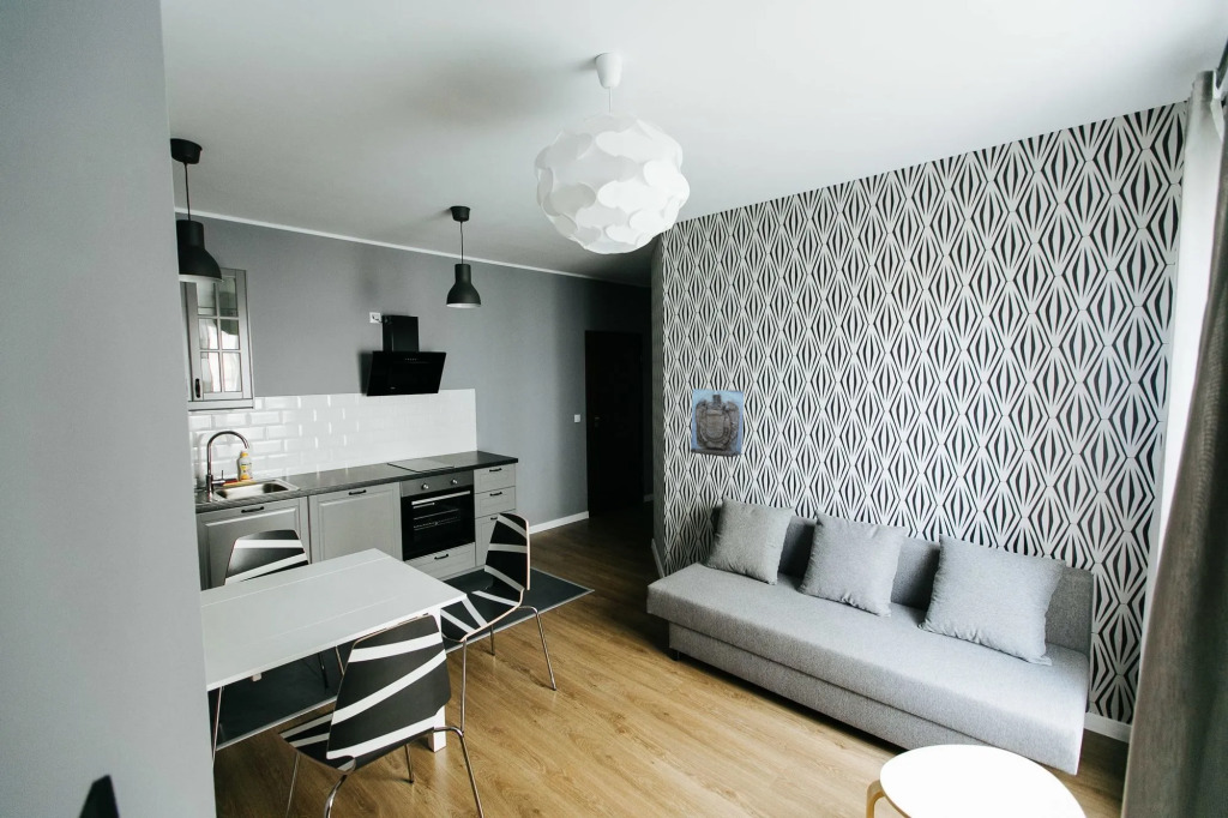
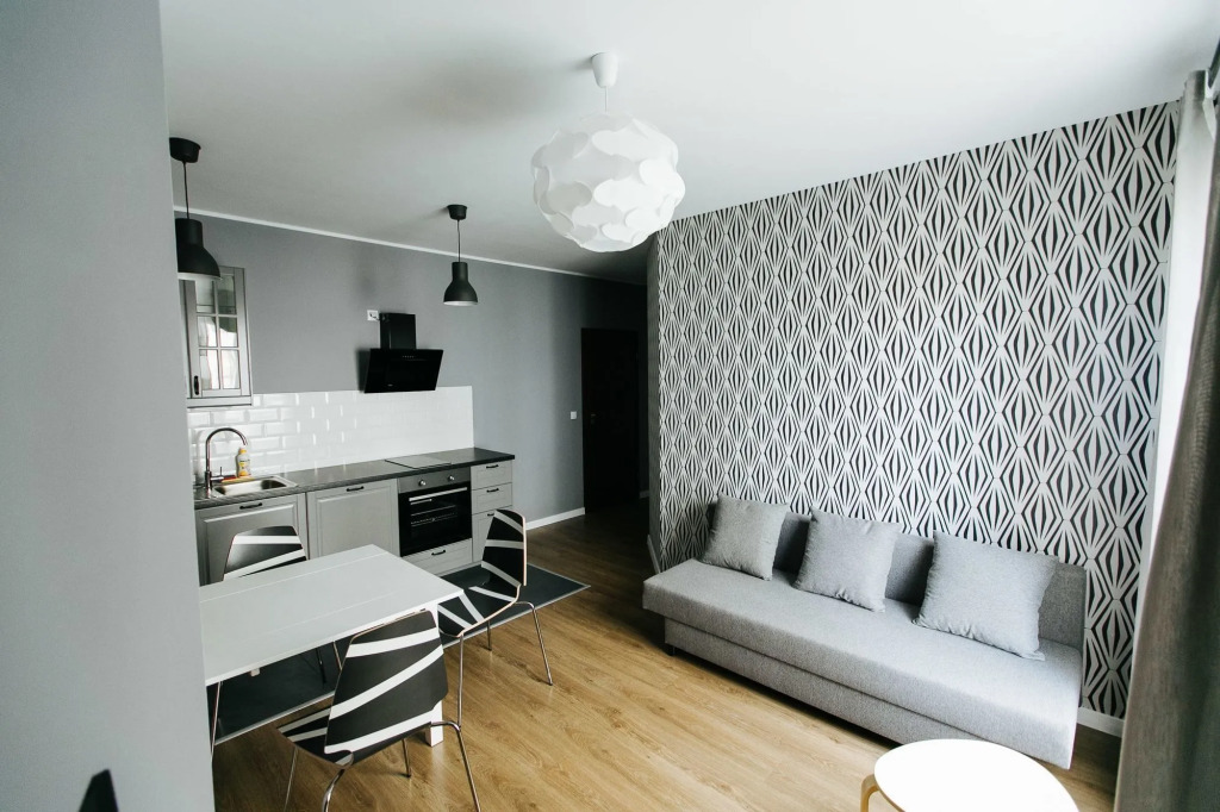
- wall sculpture [690,387,745,458]
